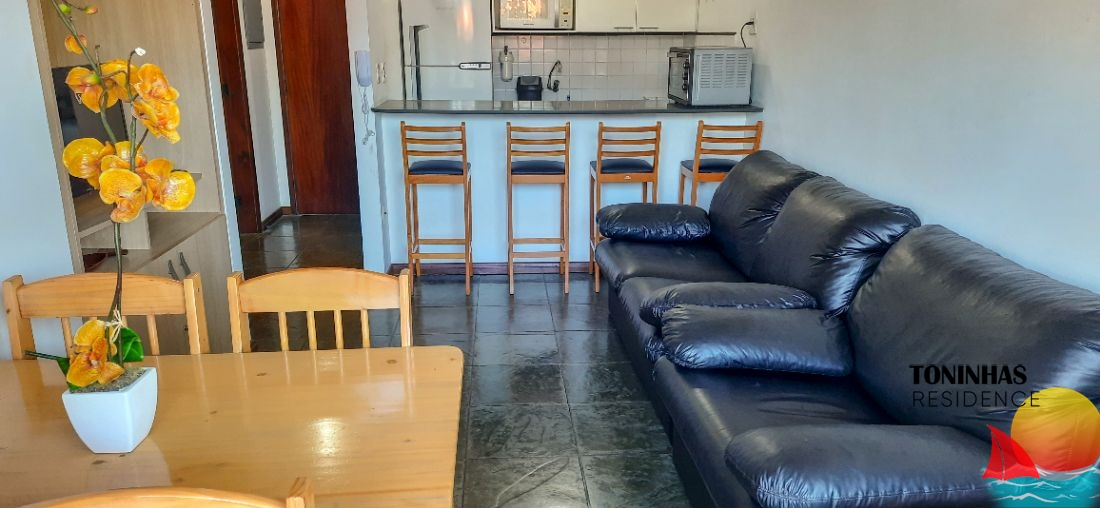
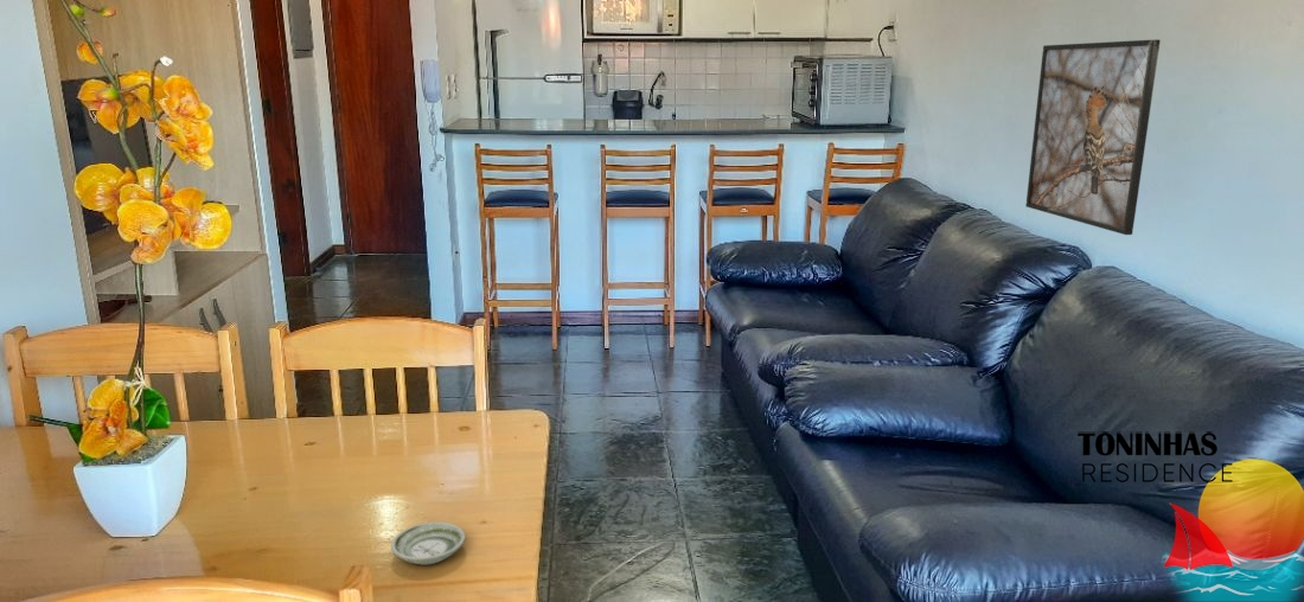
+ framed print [1025,38,1162,236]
+ saucer [390,520,466,565]
